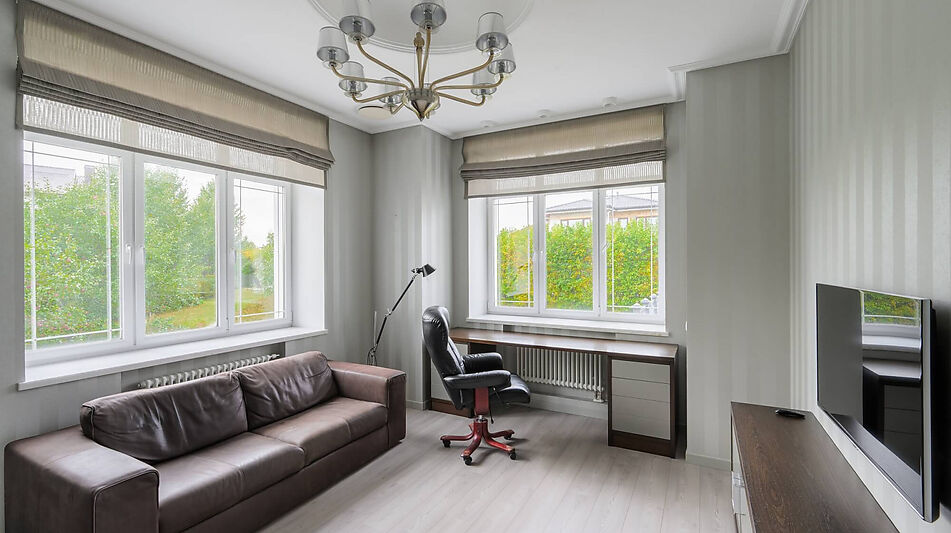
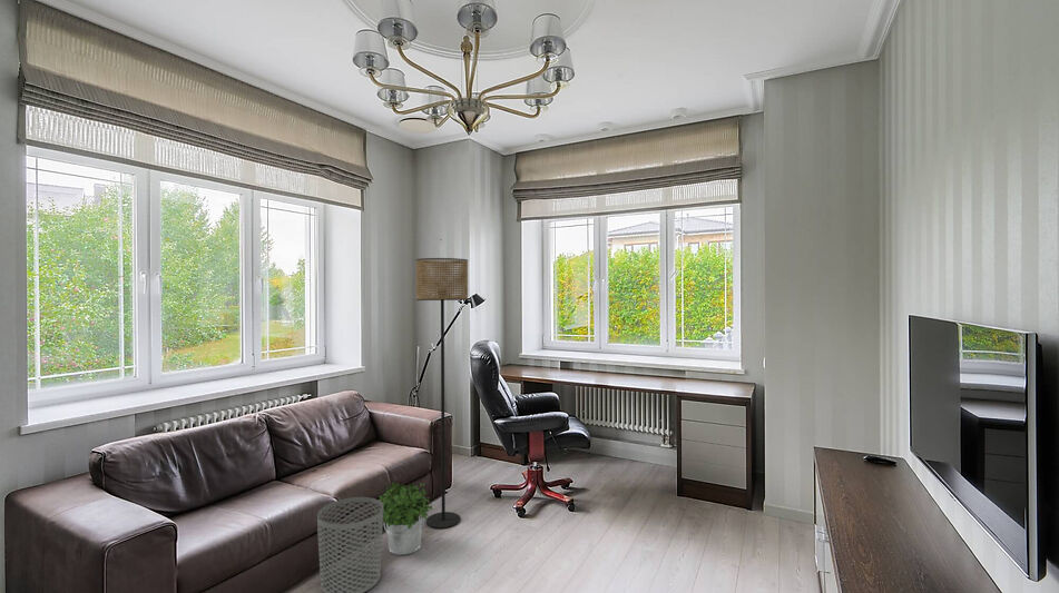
+ waste bin [316,496,384,593]
+ floor lamp [415,257,469,530]
+ potted plant [373,481,433,556]
